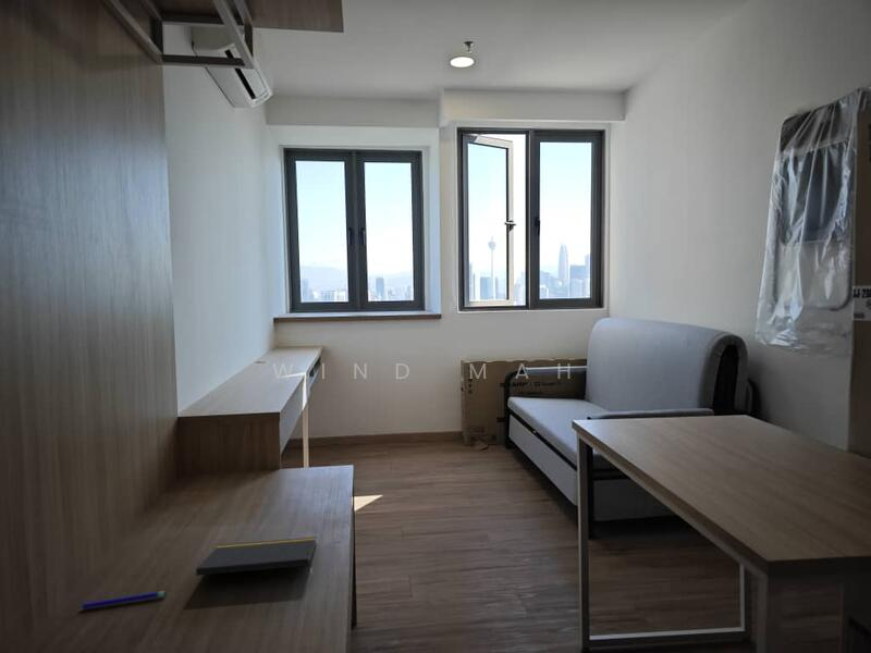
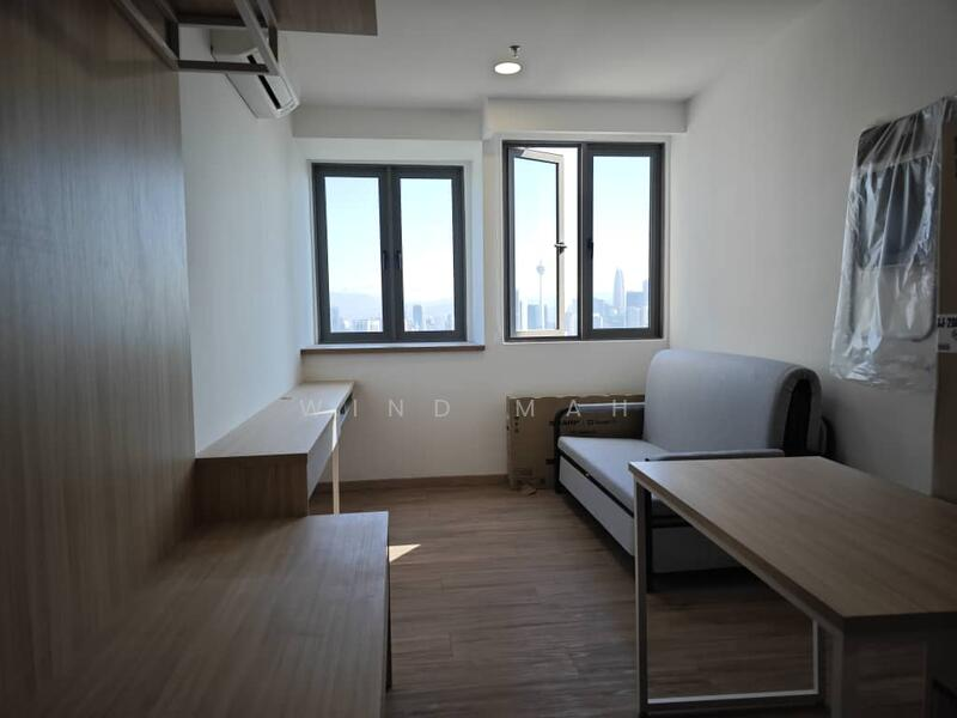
- notepad [195,535,318,579]
- pen [82,590,168,609]
